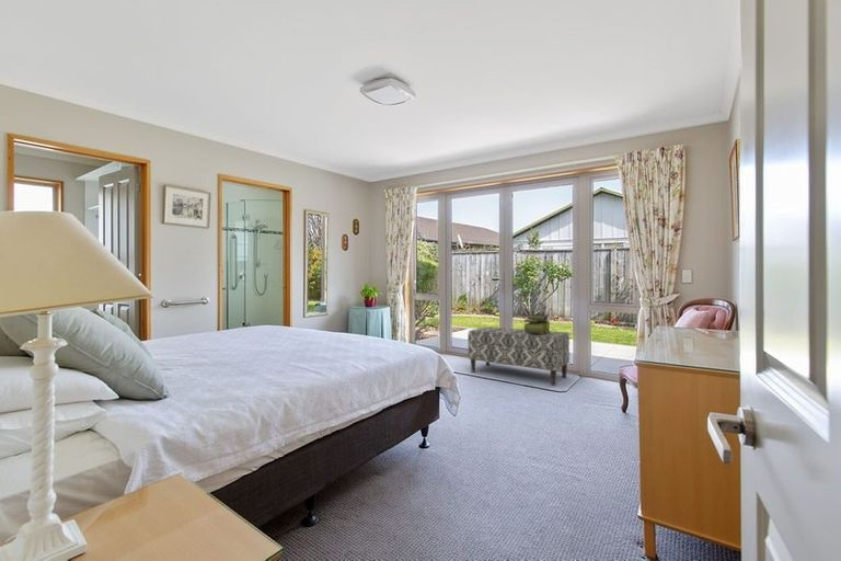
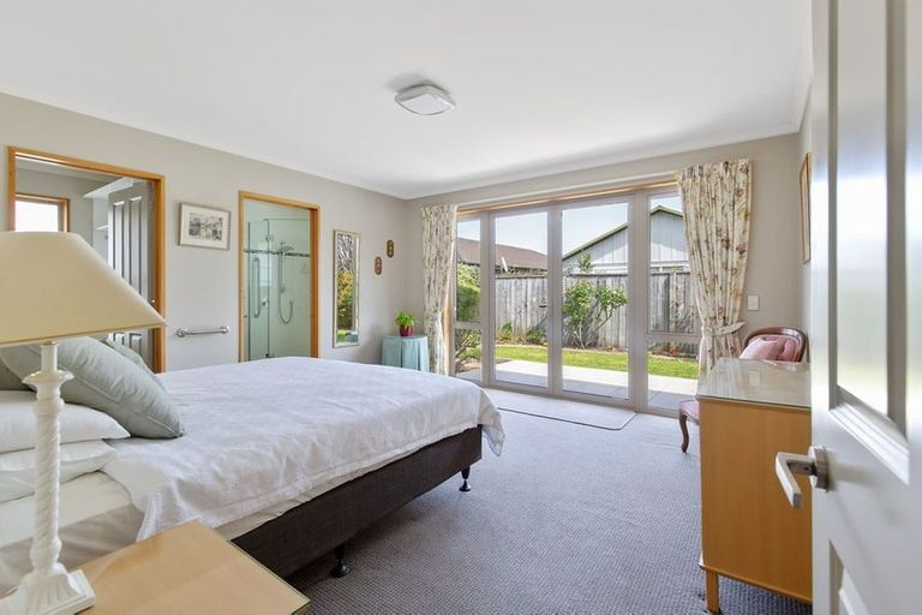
- bench [466,325,571,386]
- stack of books [522,312,552,334]
